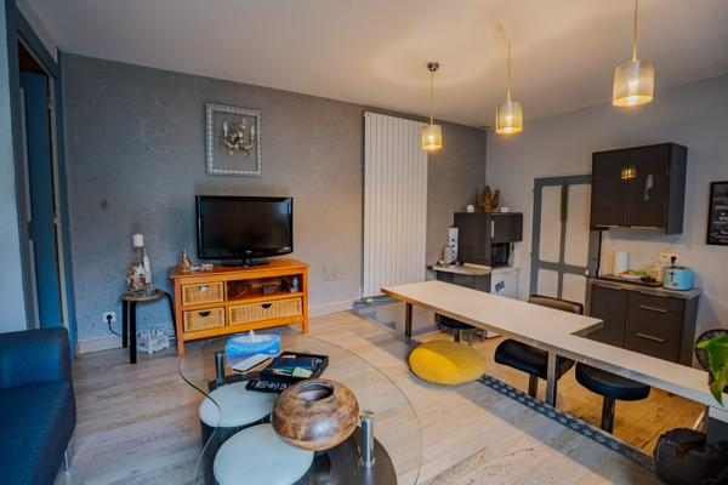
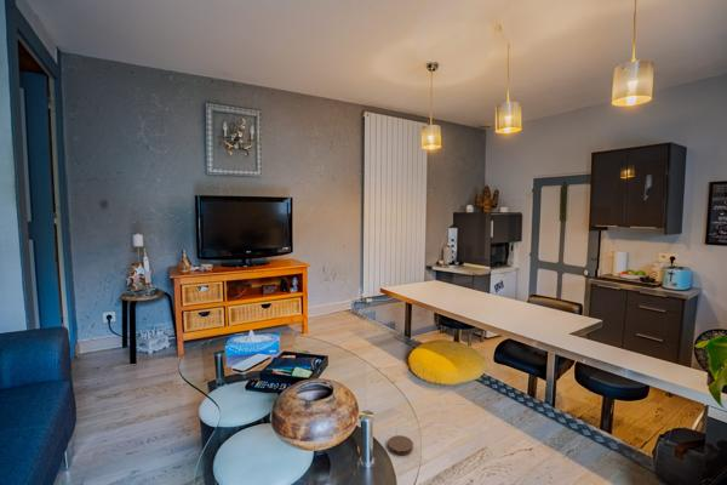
+ coaster [387,434,414,456]
